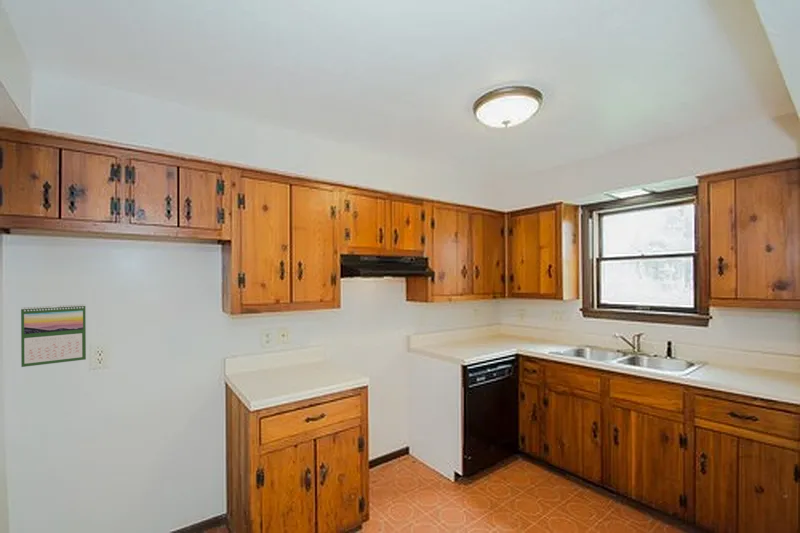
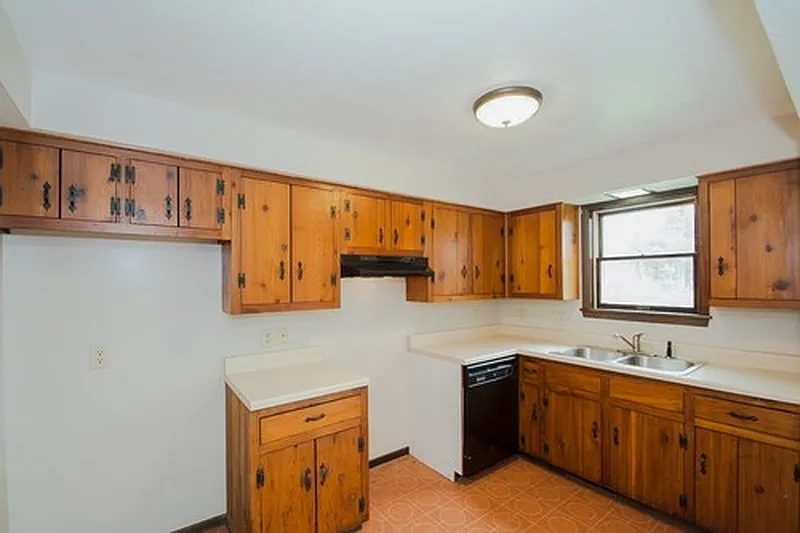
- calendar [20,303,87,368]
